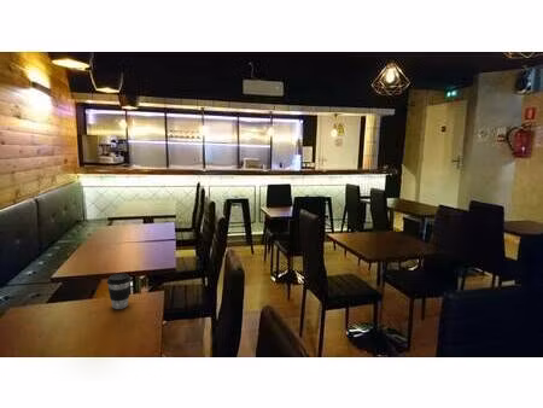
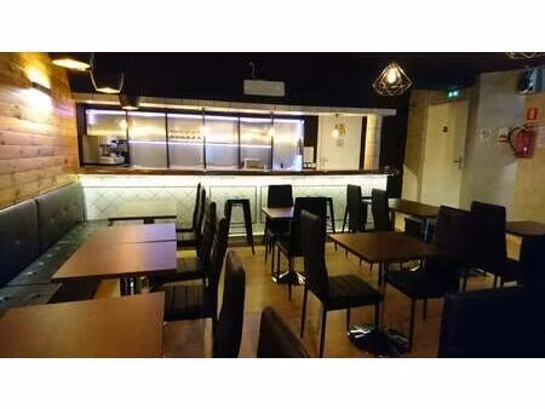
- coffee cup [106,273,132,310]
